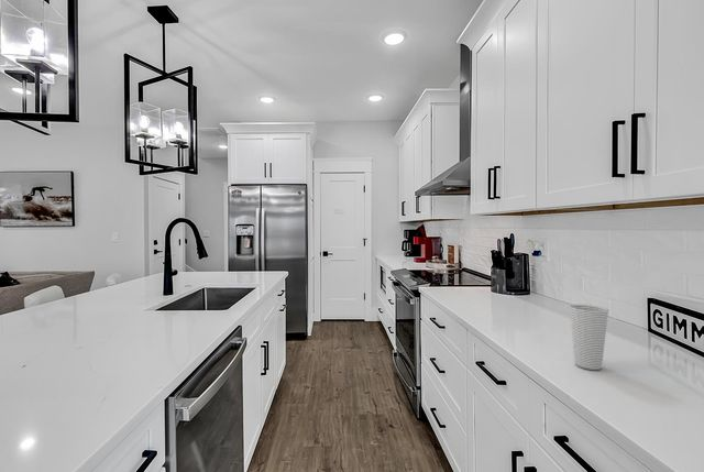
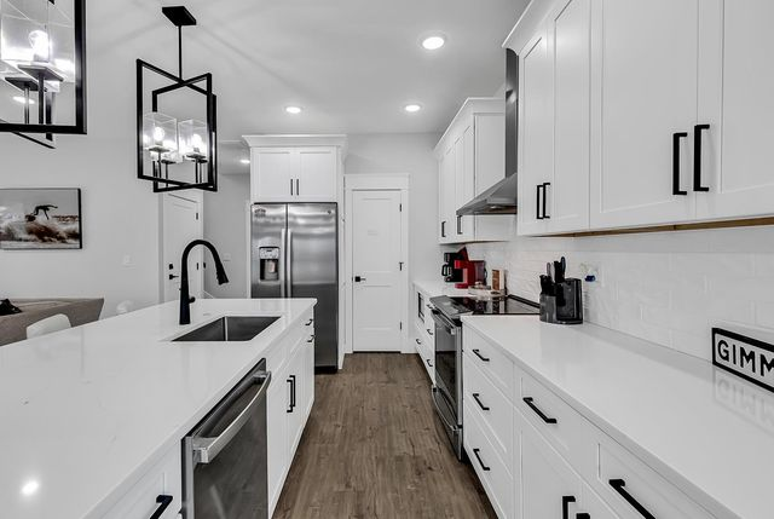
- cup [569,304,609,371]
